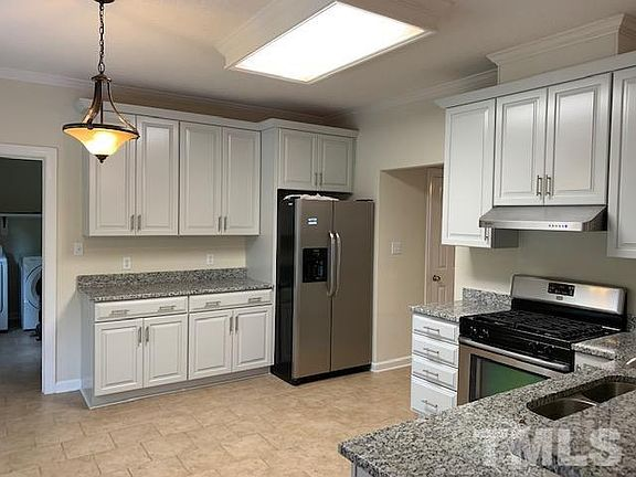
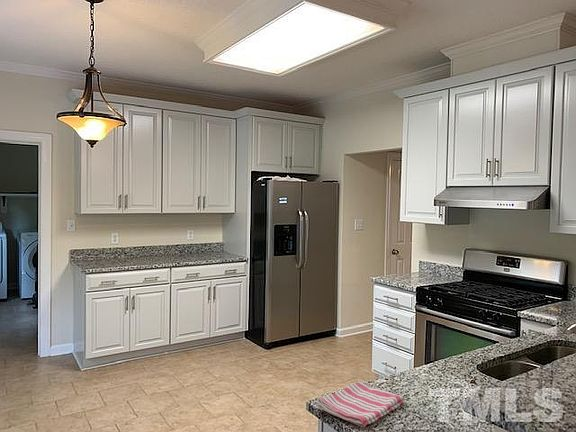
+ dish towel [316,381,406,428]
